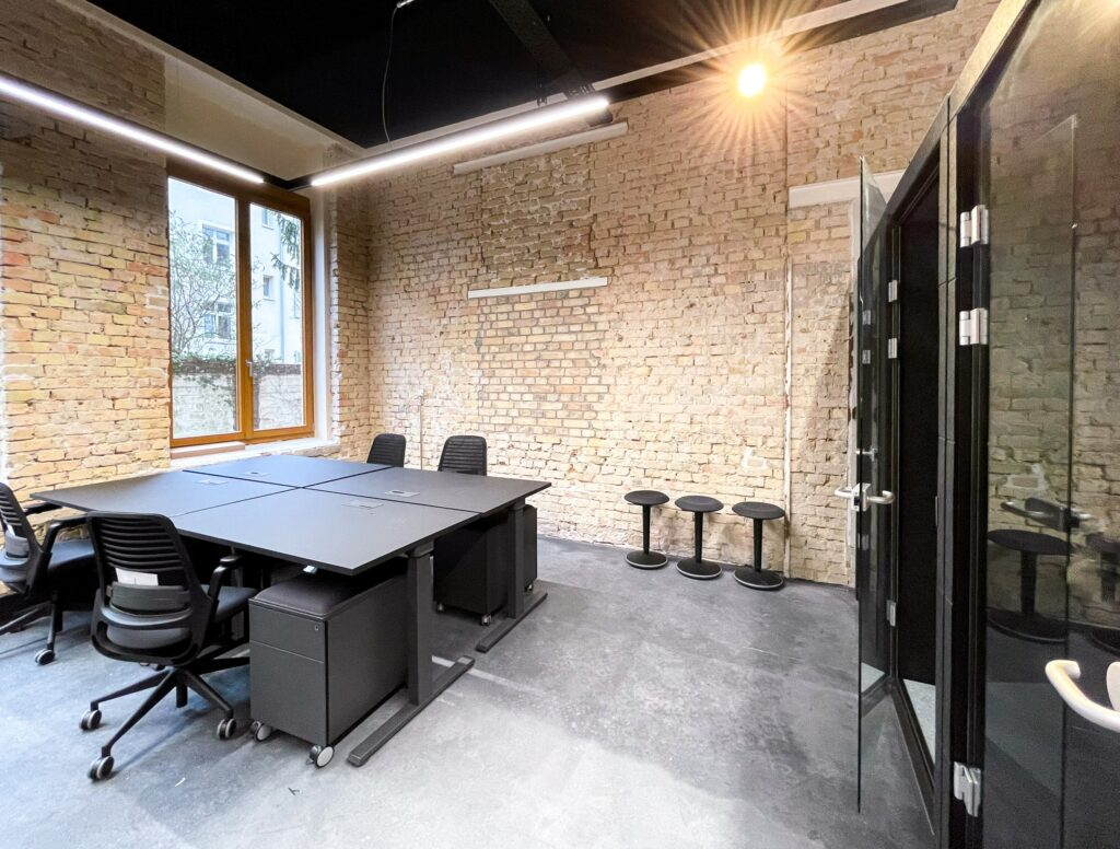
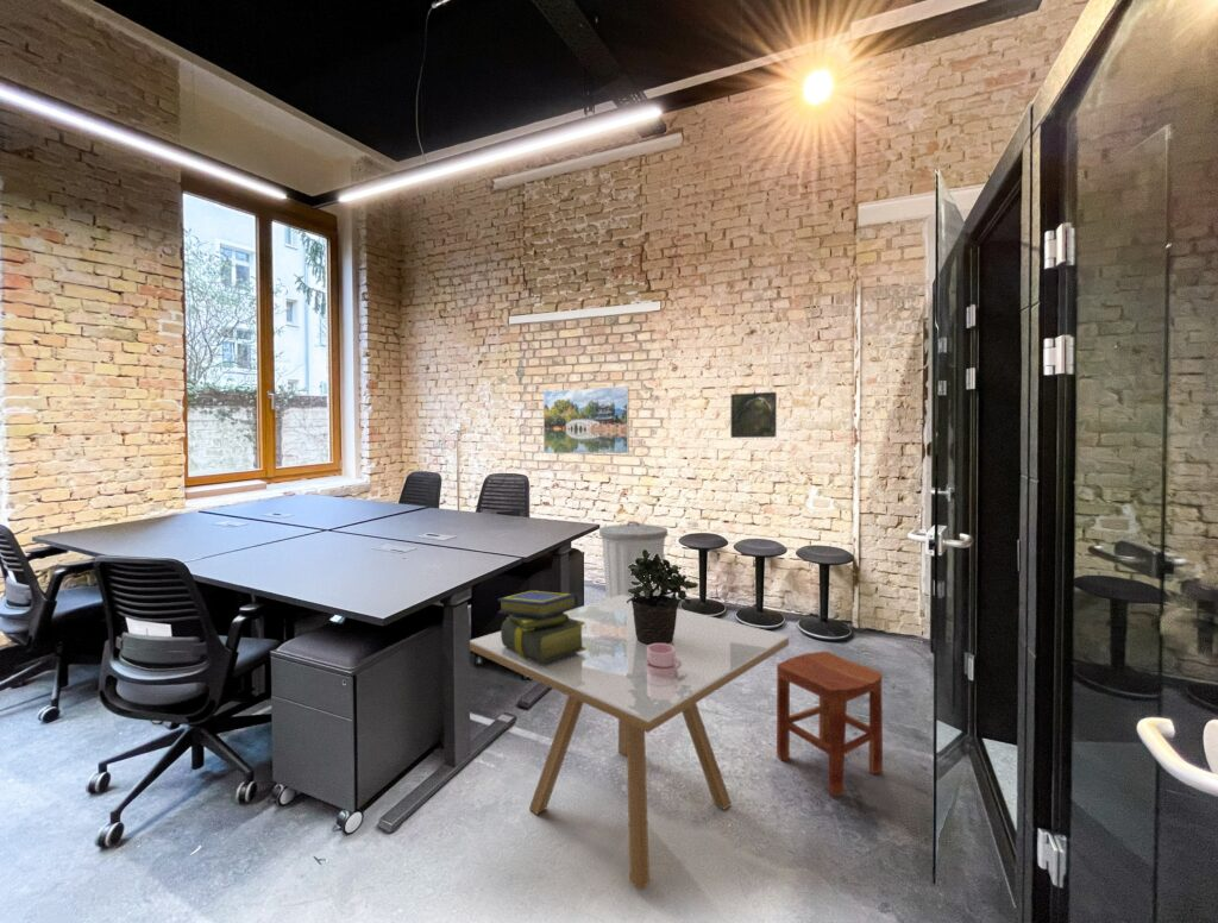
+ potted plant [627,550,699,646]
+ stack of books [496,590,585,663]
+ trash can [598,520,668,599]
+ dining table [469,595,790,892]
+ stool [776,651,884,797]
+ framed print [542,385,630,454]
+ mug [647,643,682,677]
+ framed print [729,391,778,439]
